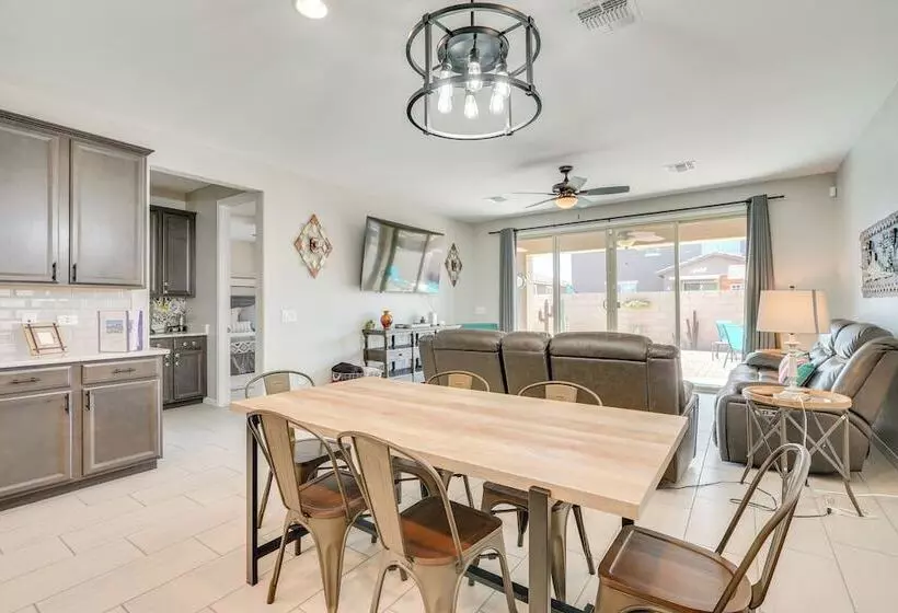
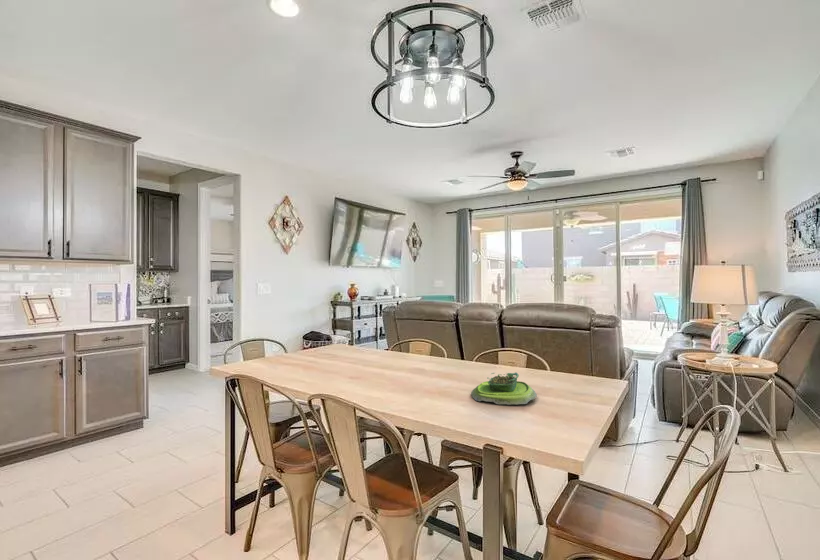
+ plant pot [470,372,538,406]
